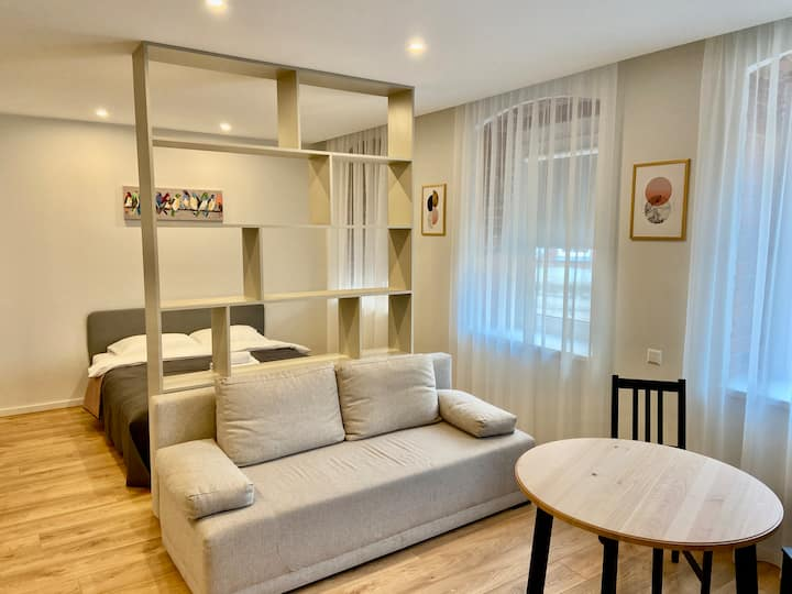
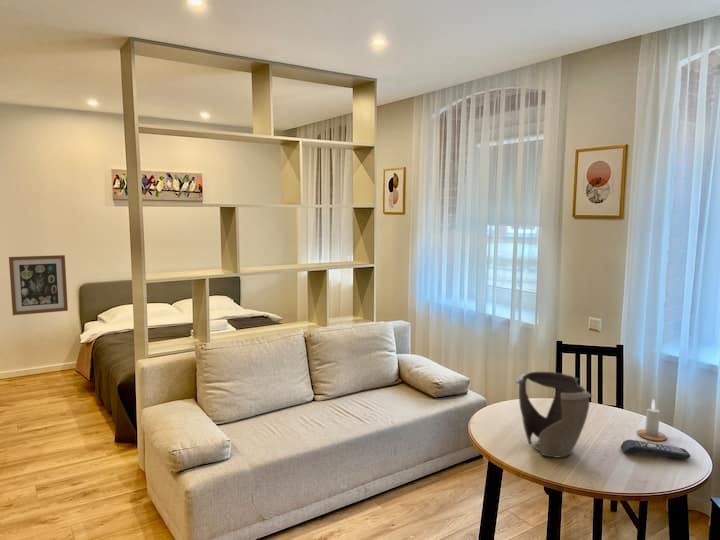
+ remote control [620,439,691,460]
+ wall art [8,254,69,316]
+ decorative bowl [515,371,594,459]
+ candle [636,398,668,442]
